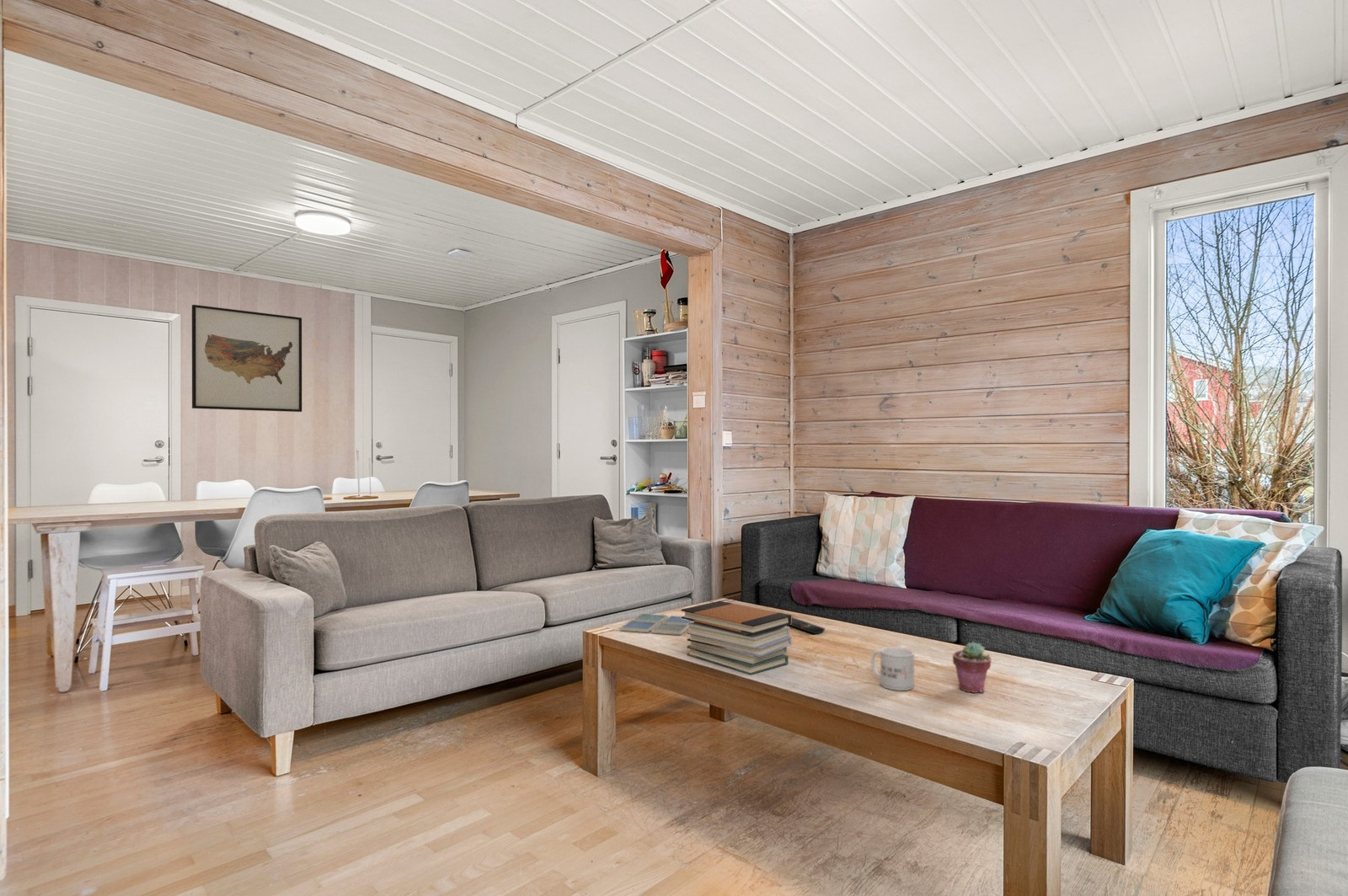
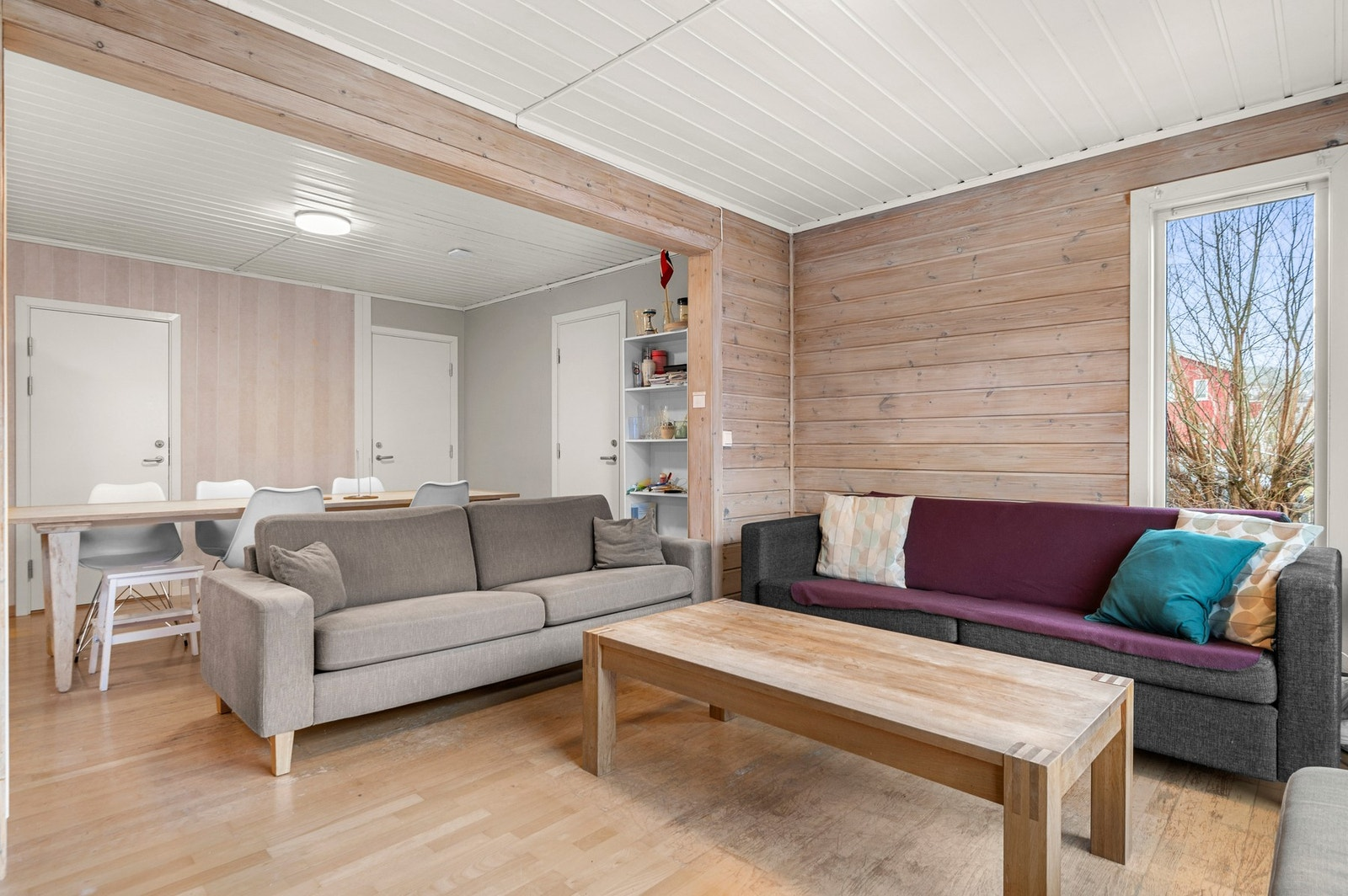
- book stack [680,600,792,675]
- drink coaster [619,613,694,636]
- wall art [191,304,302,413]
- remote control [789,616,826,635]
- potted succulent [952,641,992,694]
- mug [870,647,915,691]
